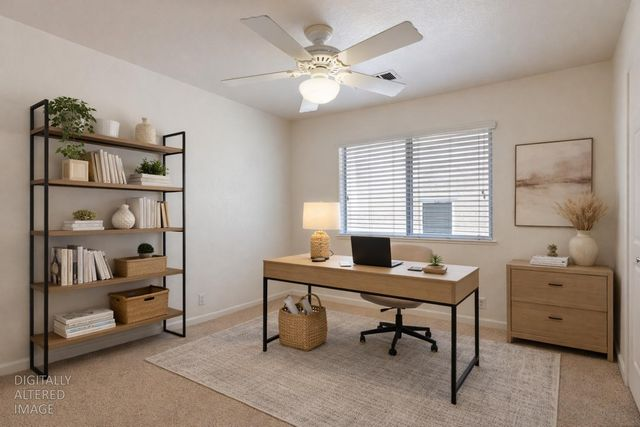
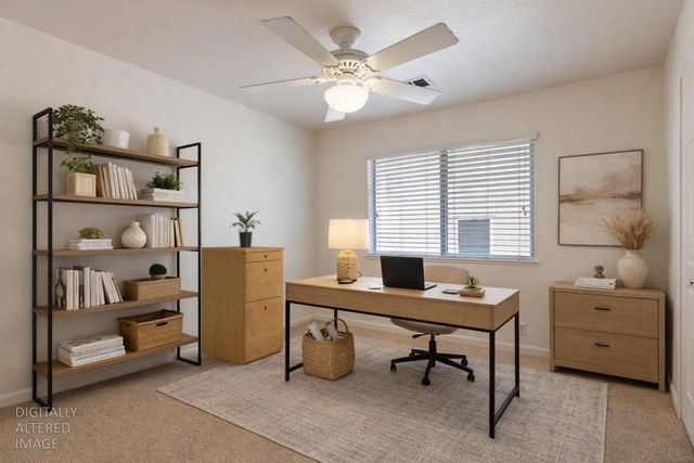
+ filing cabinet [201,245,285,365]
+ potted plant [230,209,262,248]
